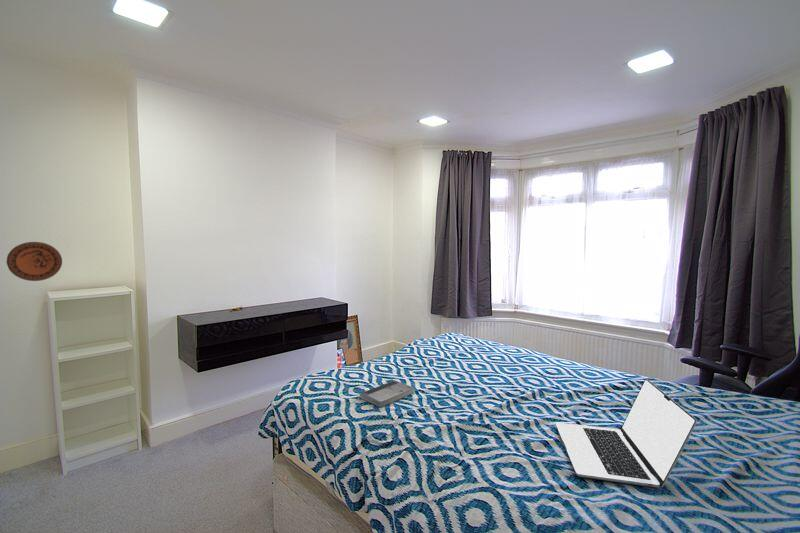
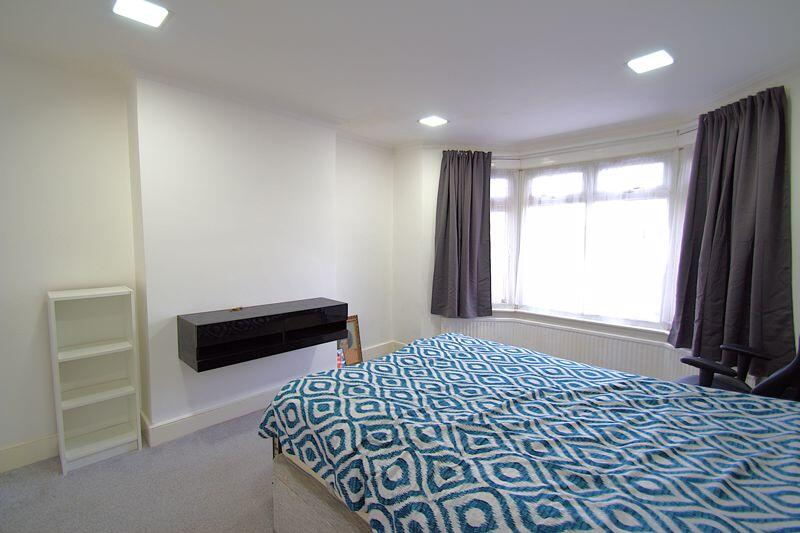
- decorative plate [5,241,63,282]
- book [359,379,415,408]
- laptop [555,378,698,488]
